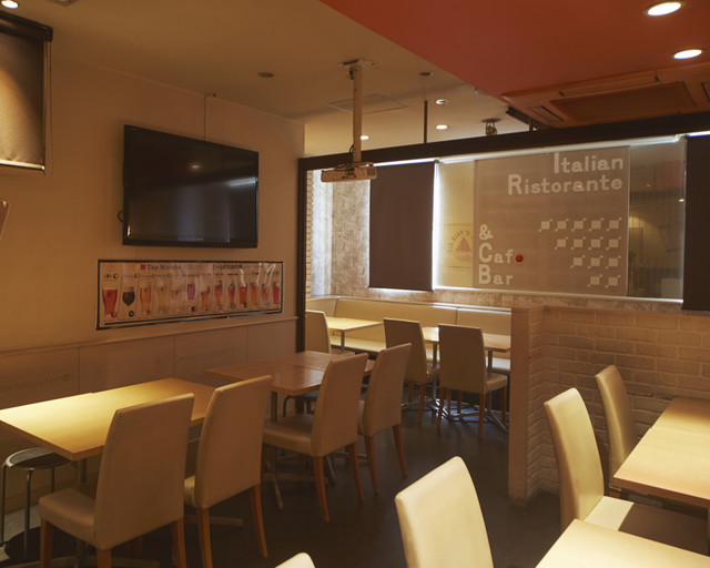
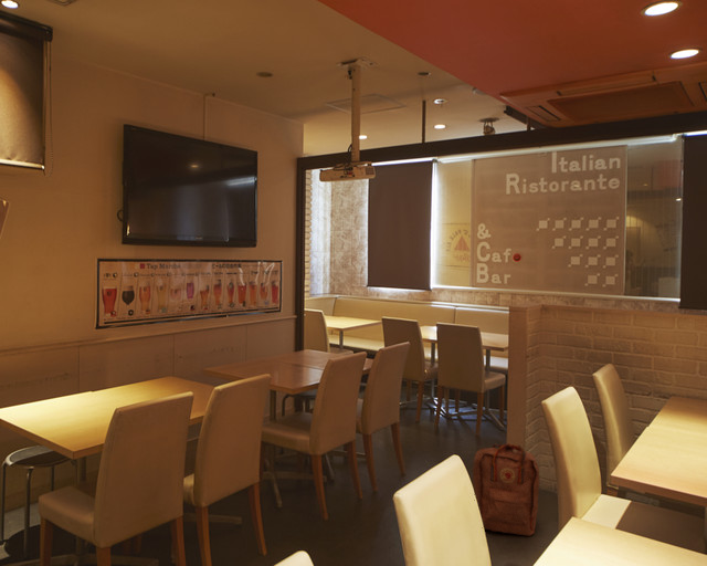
+ backpack [472,442,540,537]
